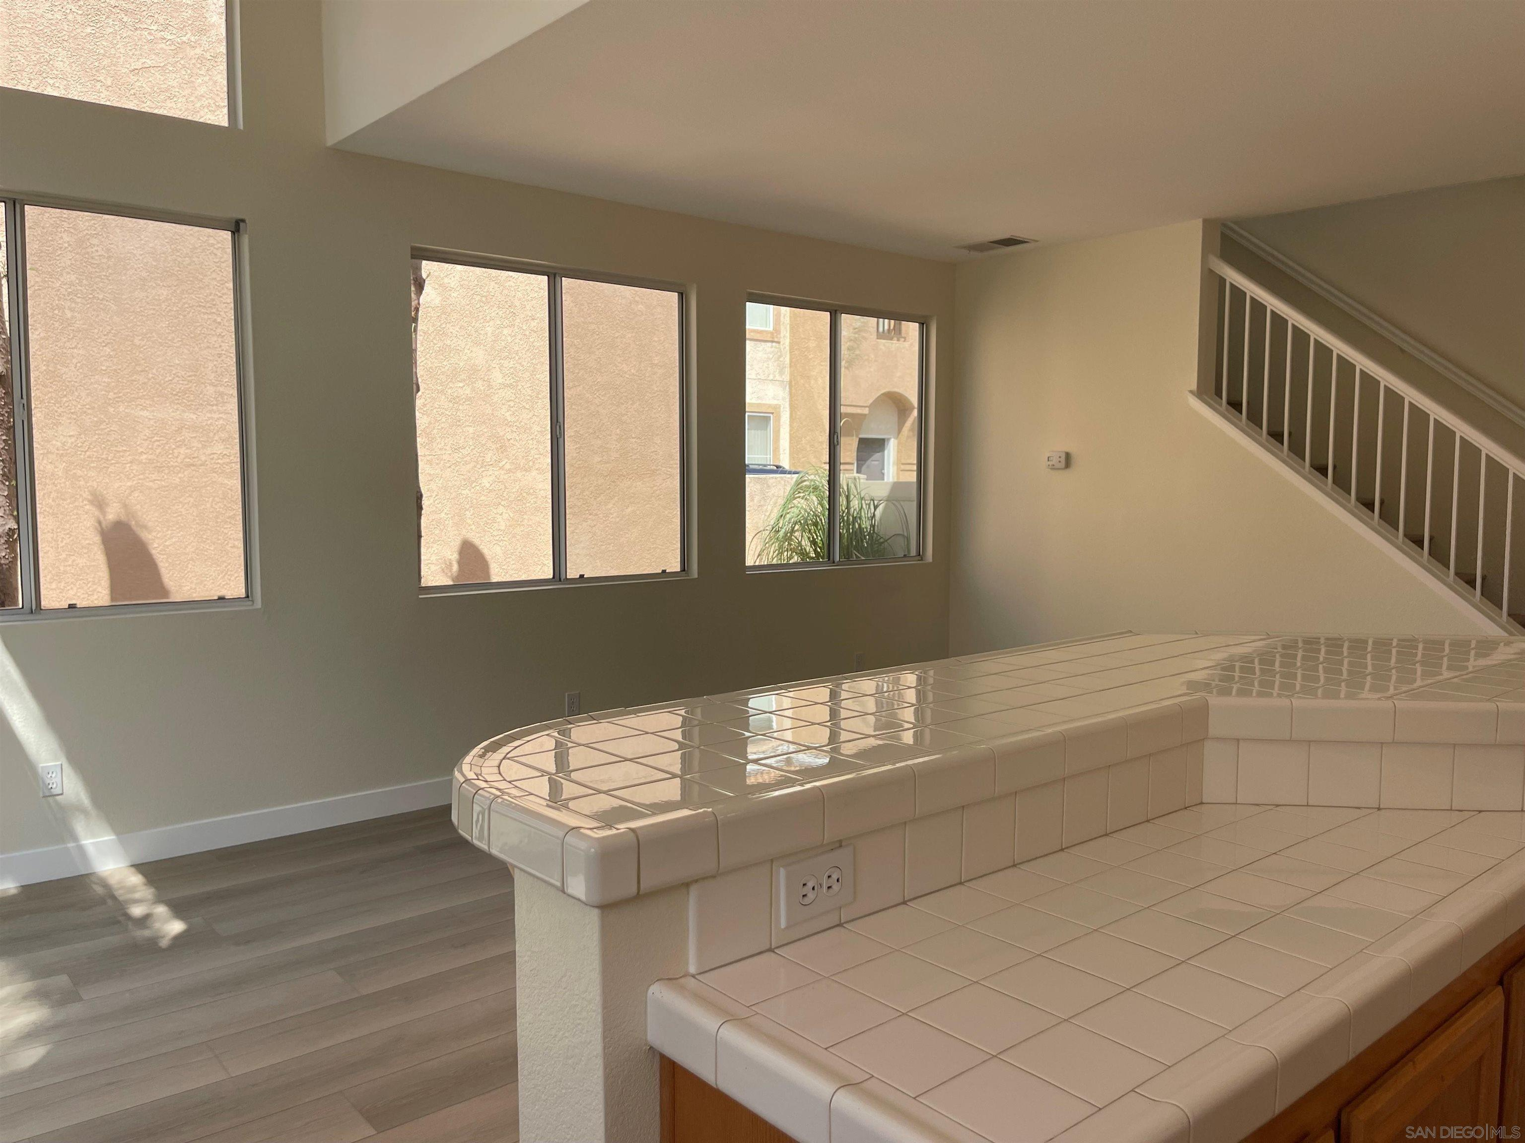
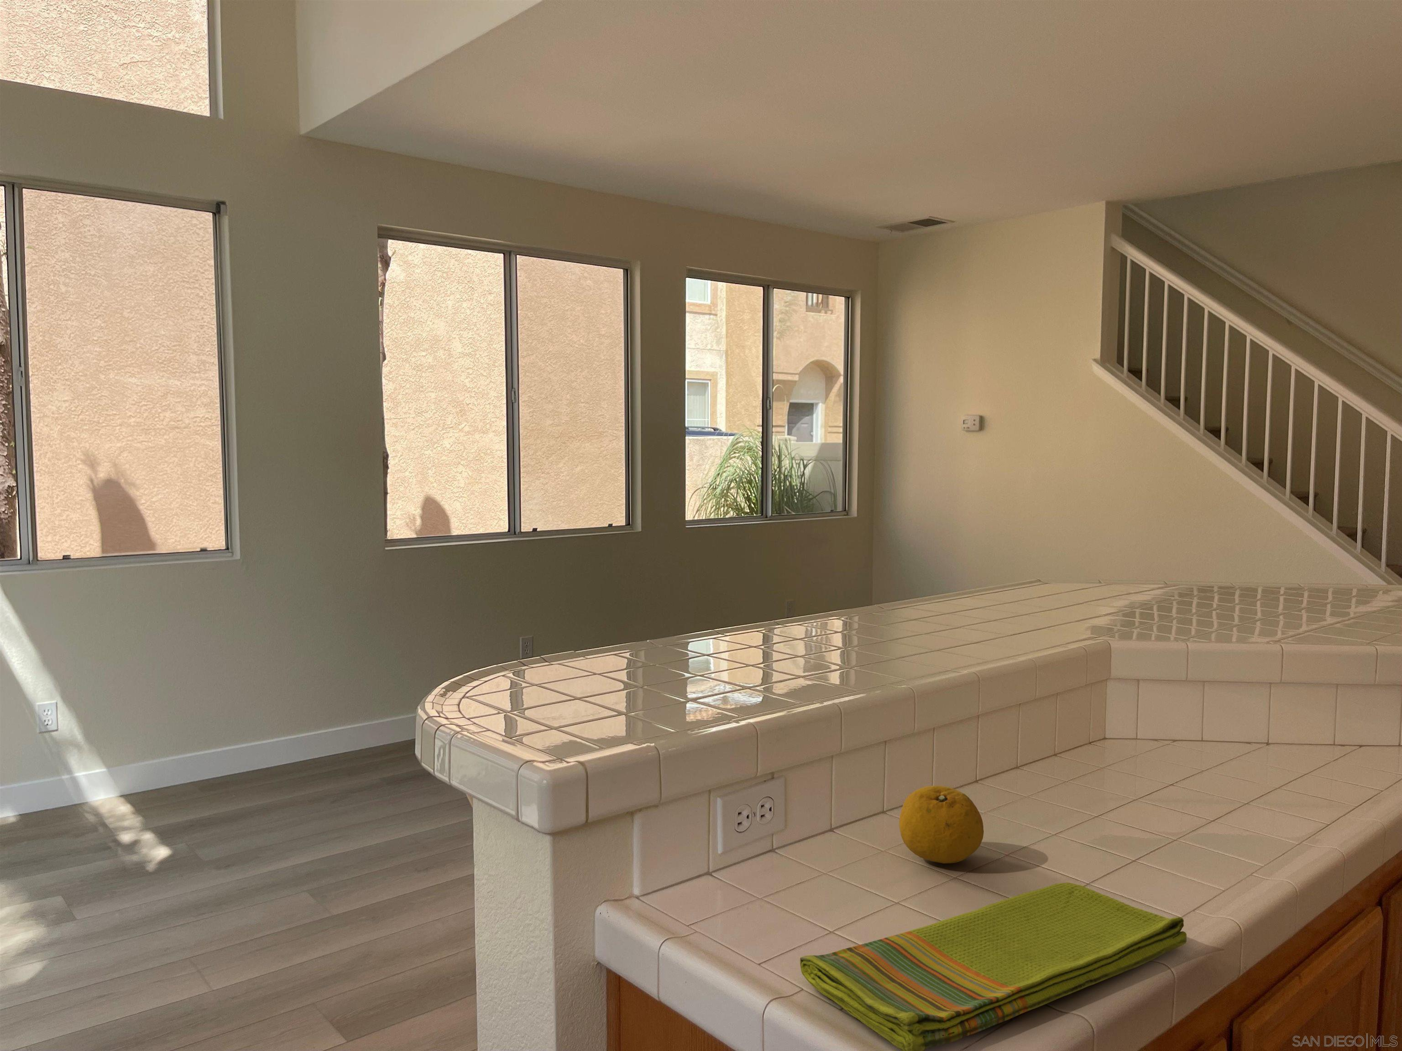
+ fruit [899,785,985,864]
+ dish towel [799,882,1187,1051]
